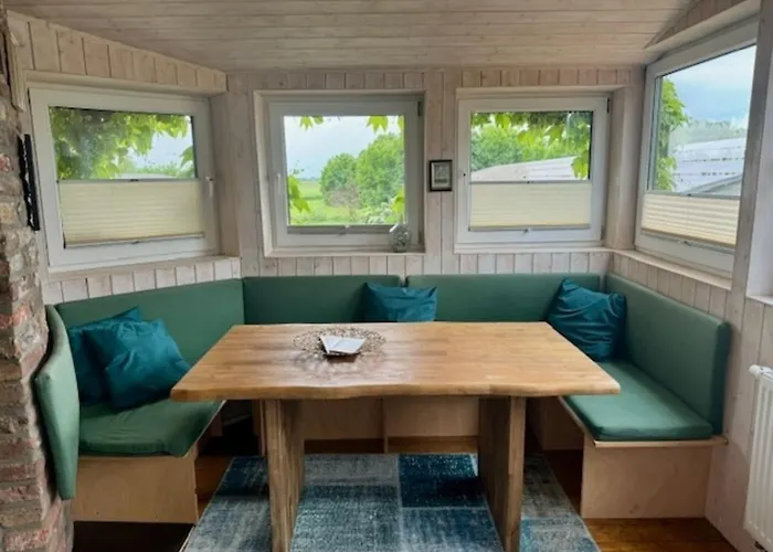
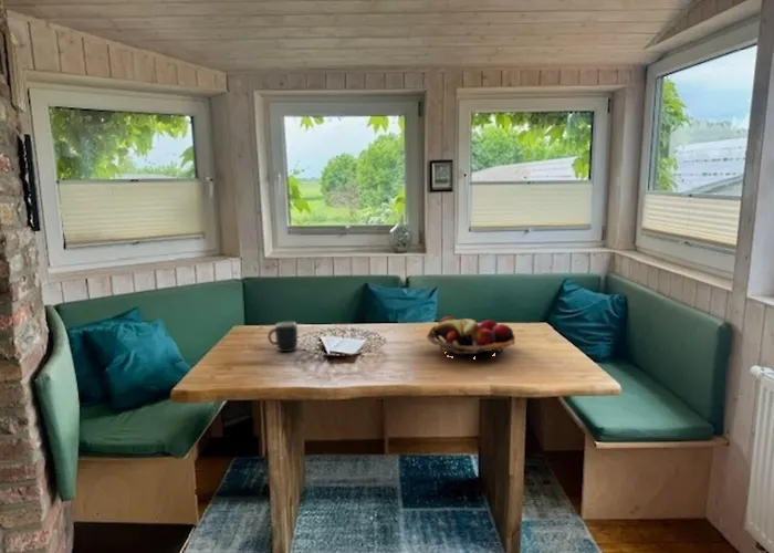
+ fruit basket [426,315,516,359]
+ mug [266,321,299,353]
